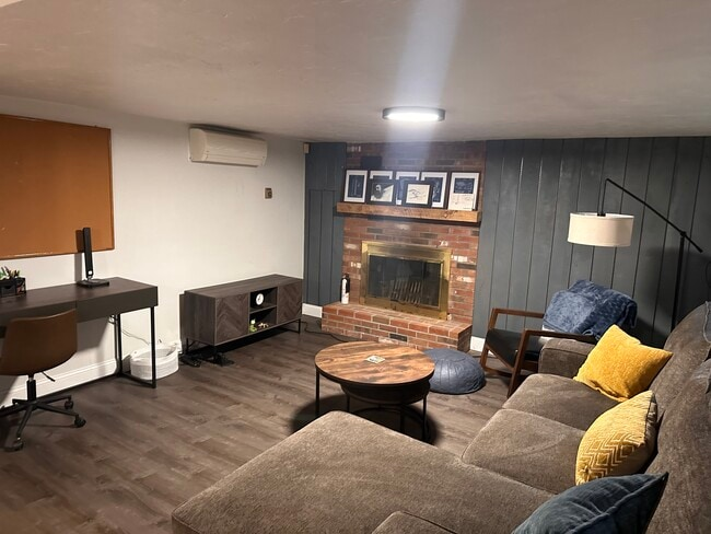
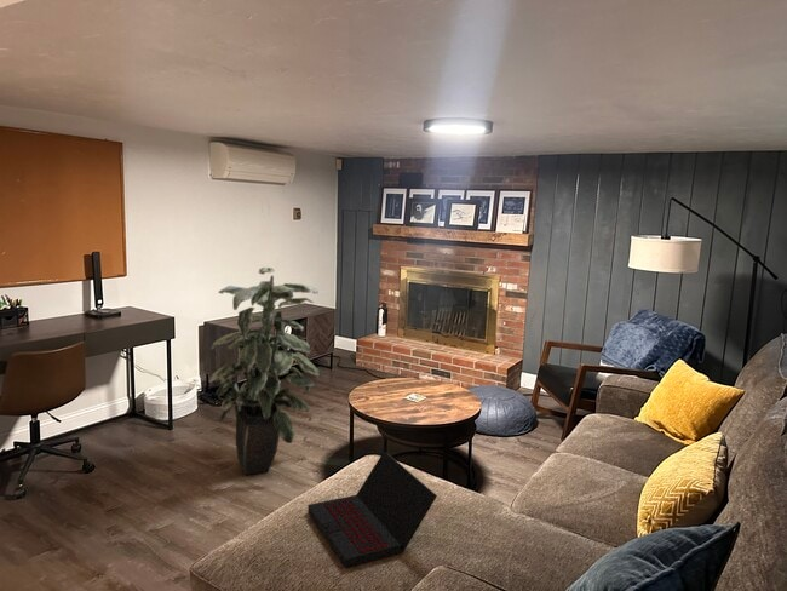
+ laptop [306,451,438,569]
+ indoor plant [208,266,321,476]
